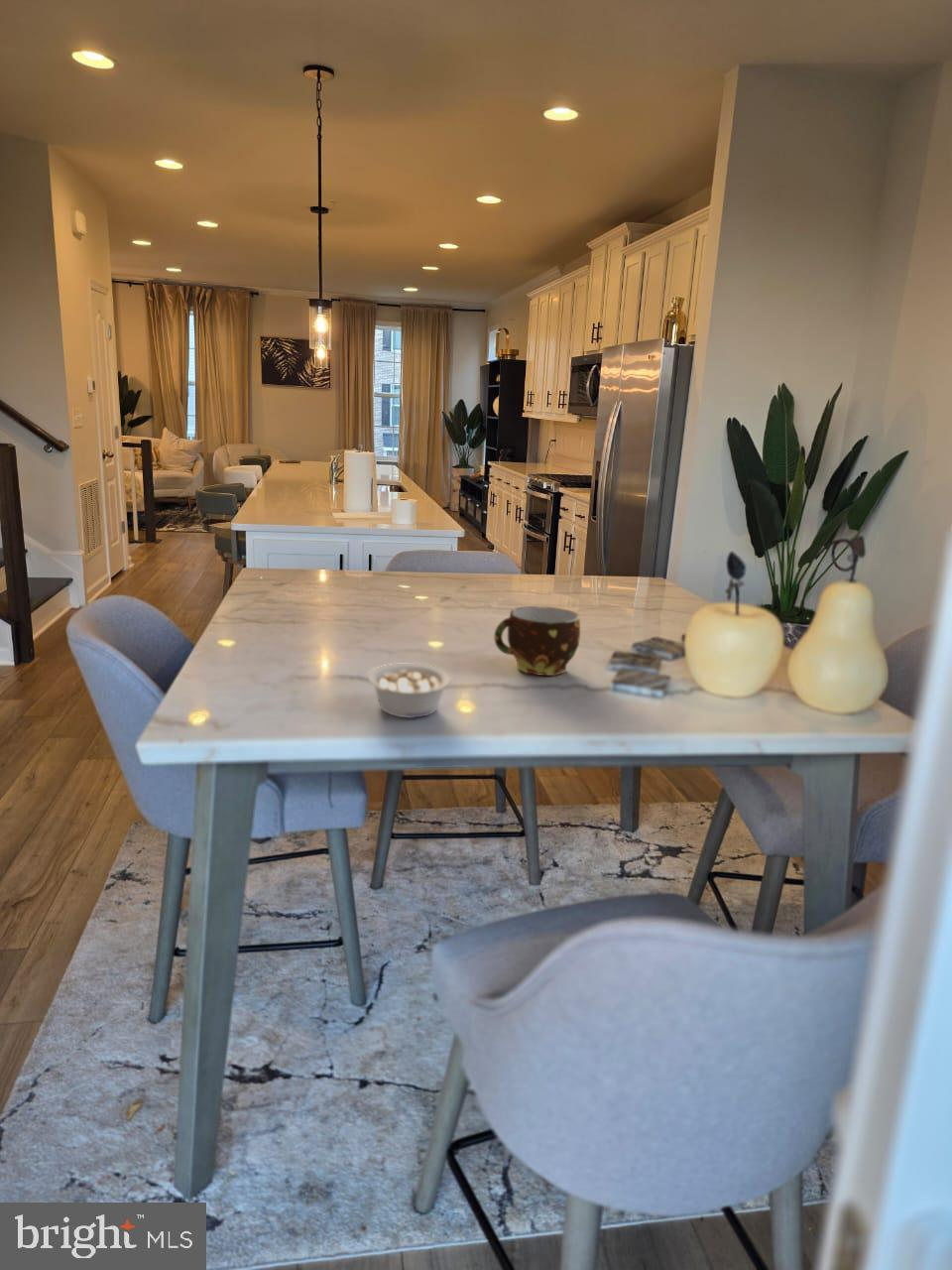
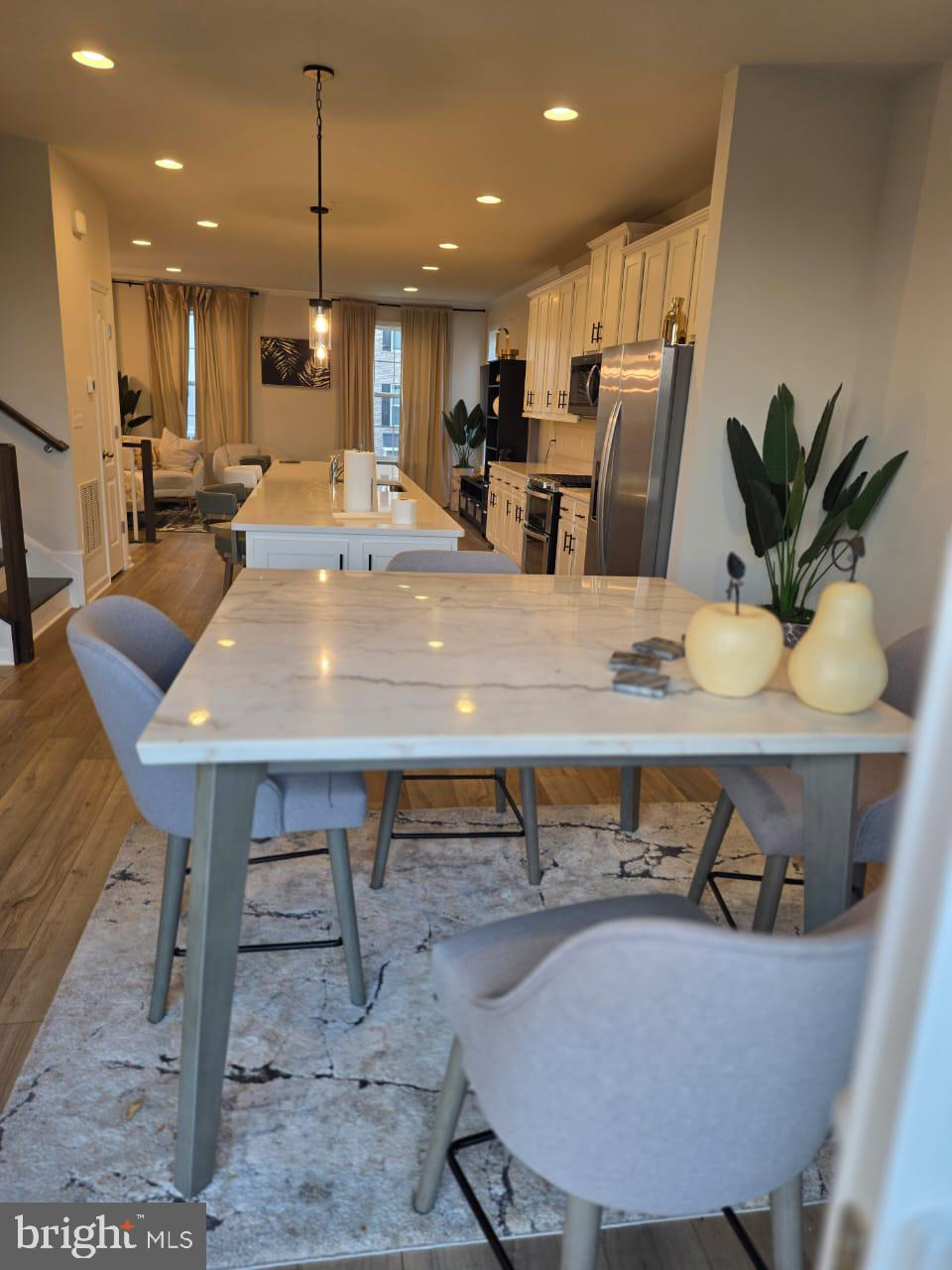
- legume [367,663,452,719]
- cup [493,605,581,677]
